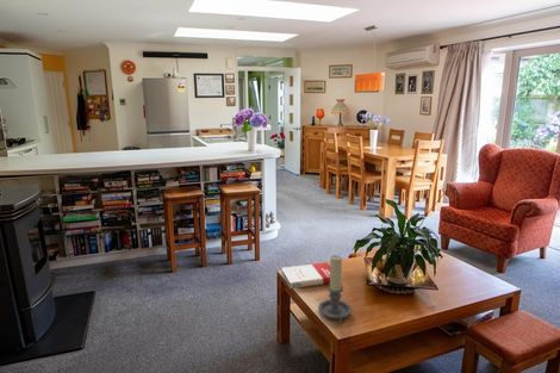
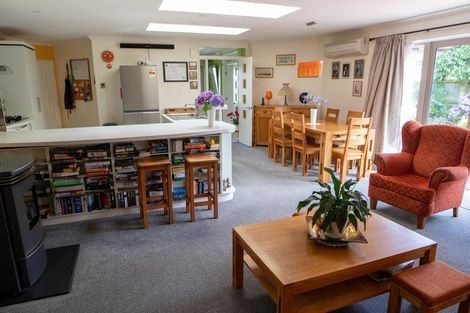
- book [280,261,330,290]
- candle holder [317,254,353,325]
